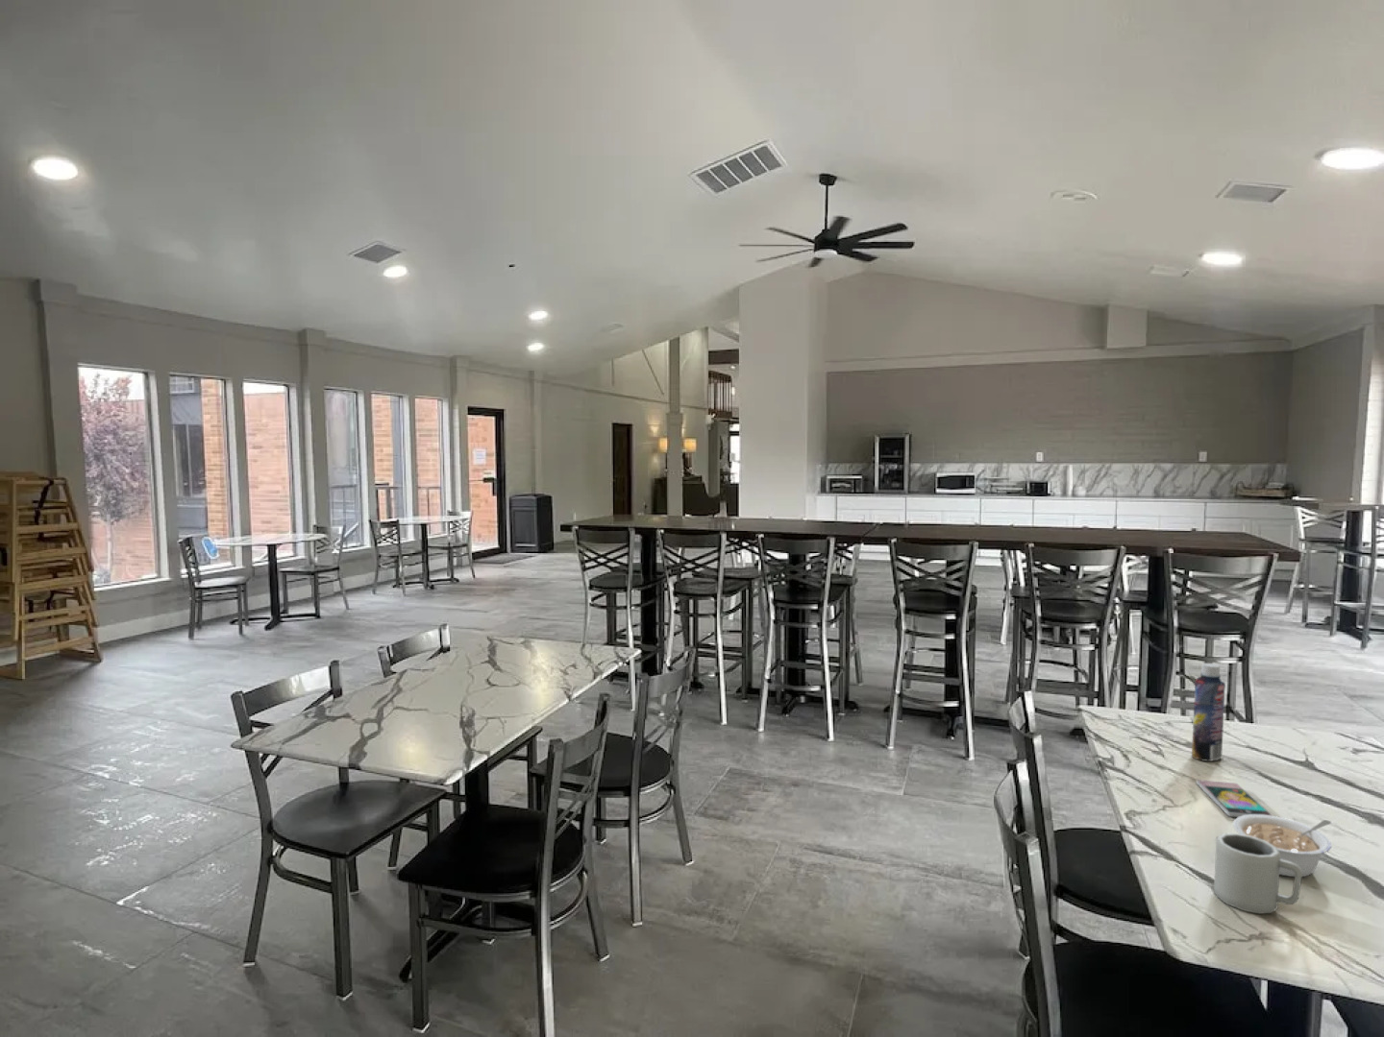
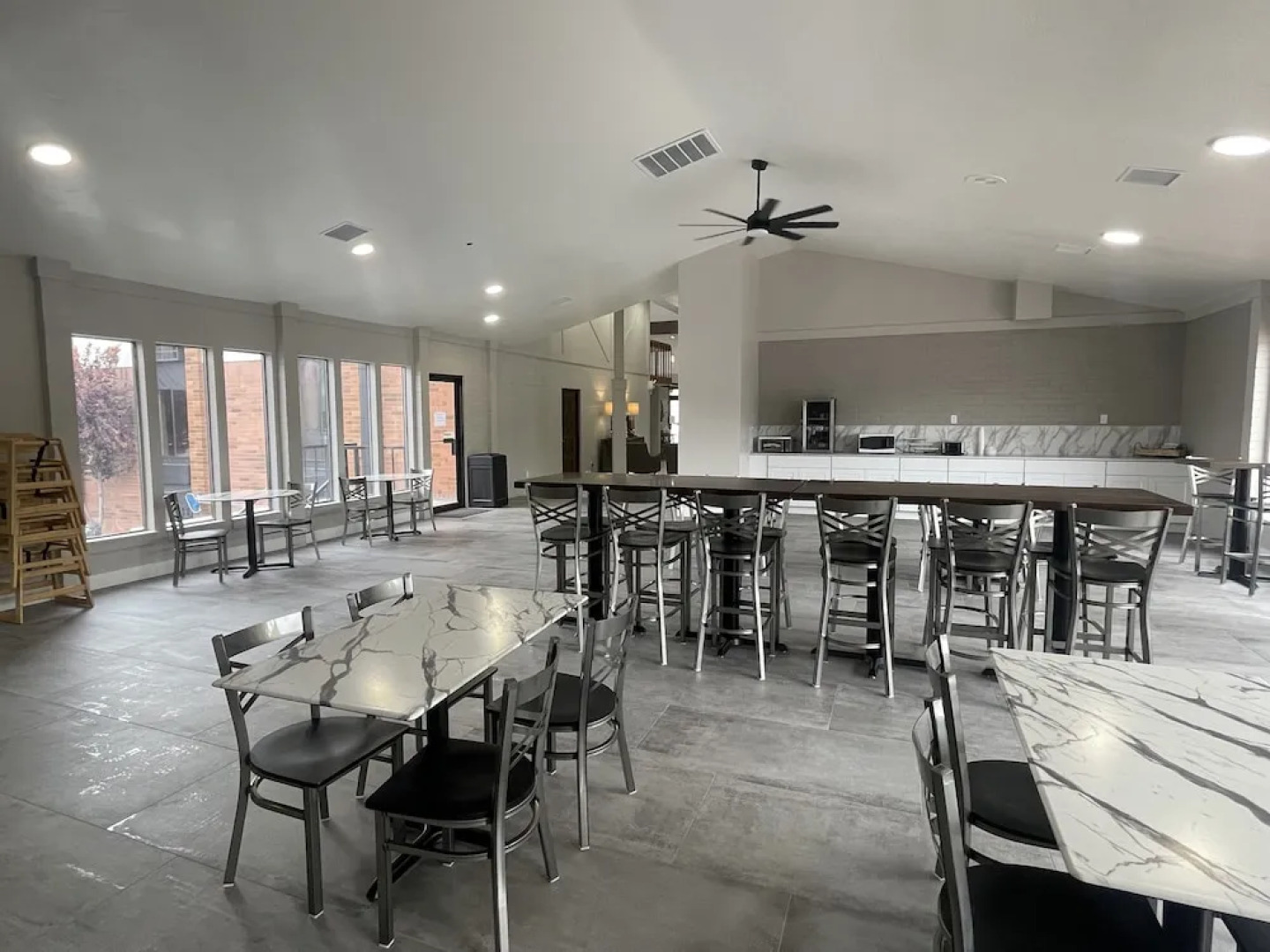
- legume [1233,814,1333,878]
- bottle [1191,662,1226,762]
- cup [1213,832,1303,914]
- smartphone [1195,779,1274,818]
